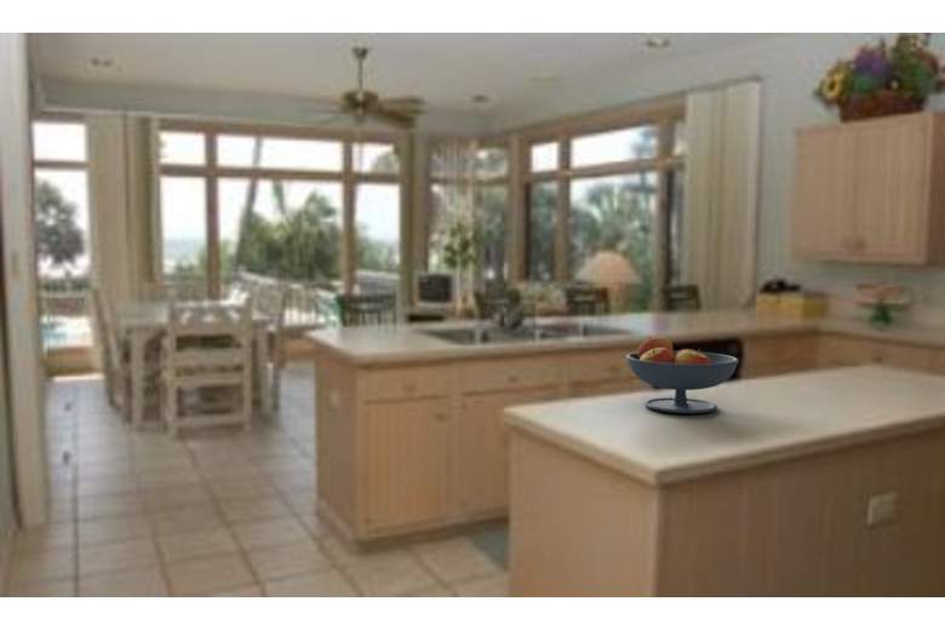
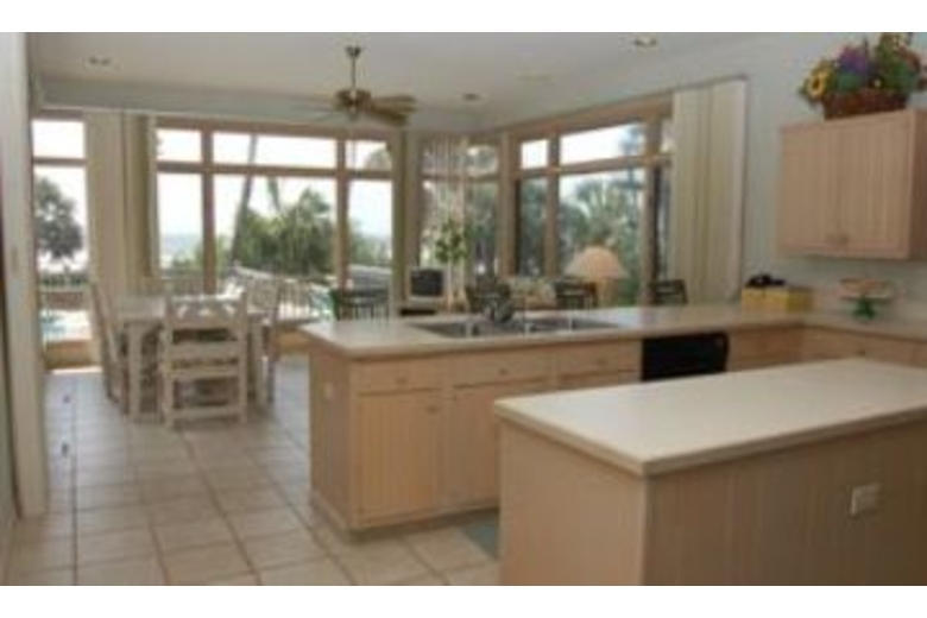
- fruit bowl [625,336,740,414]
